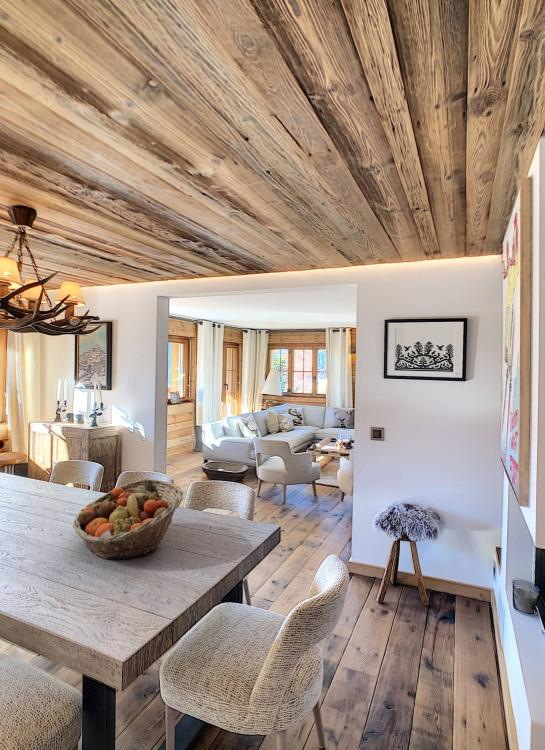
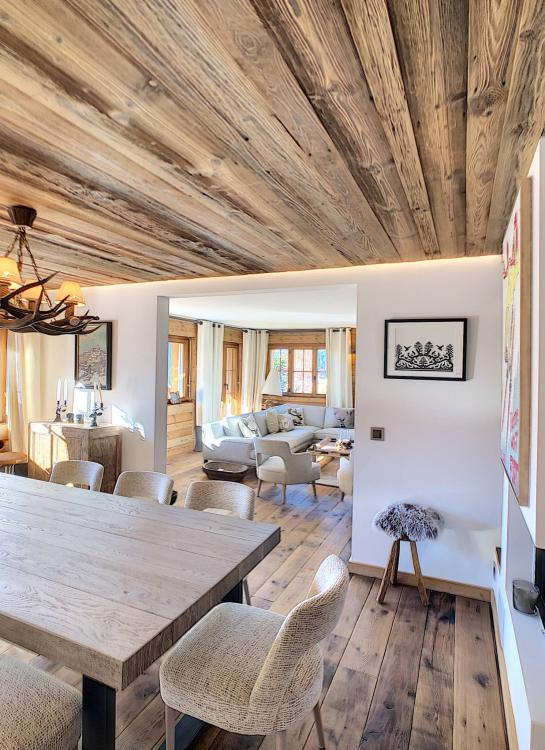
- fruit basket [72,478,185,560]
